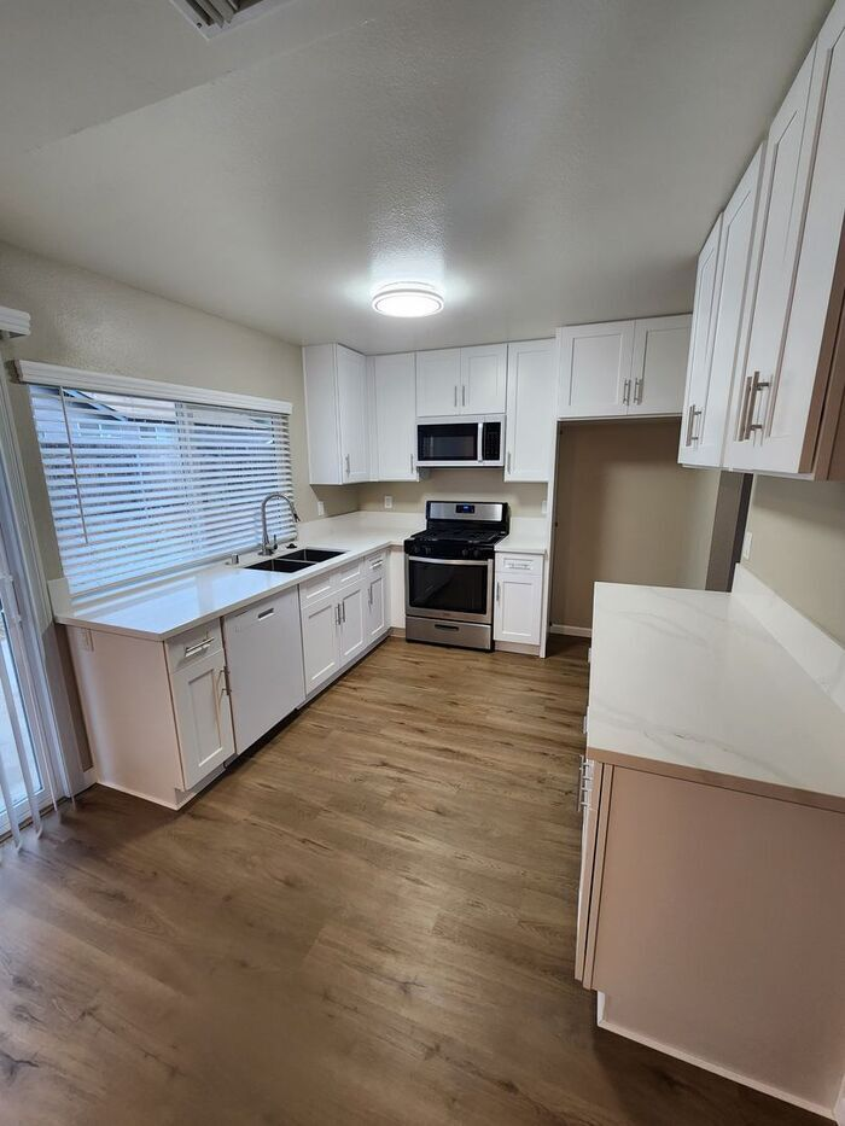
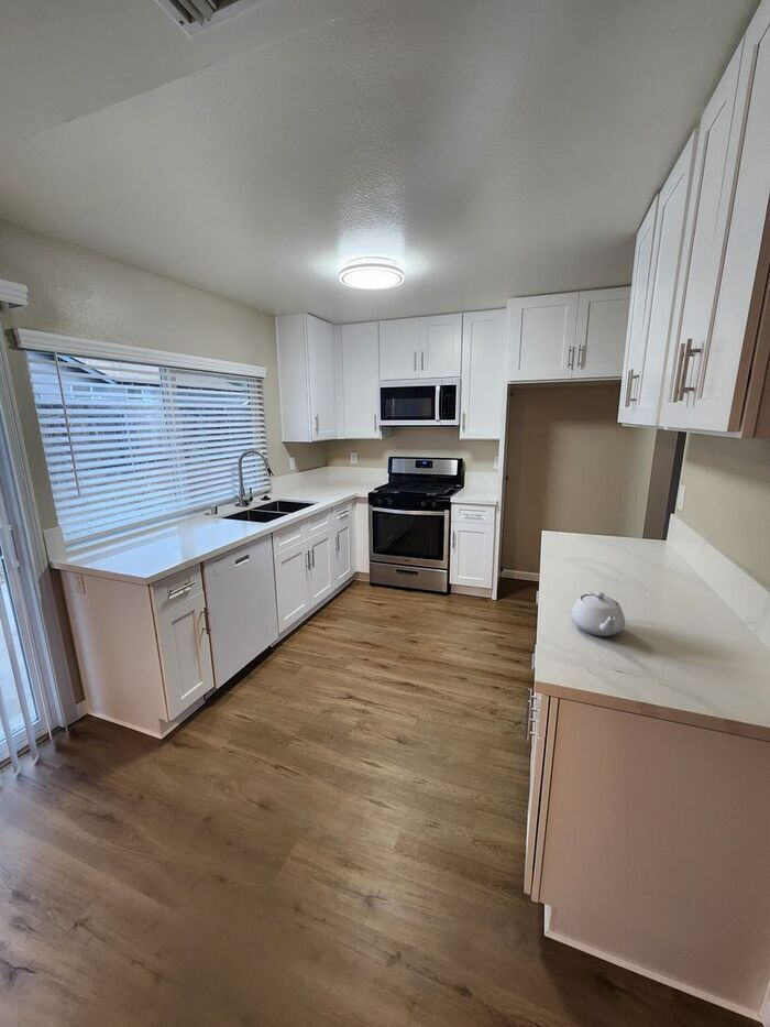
+ teapot [570,591,626,637]
